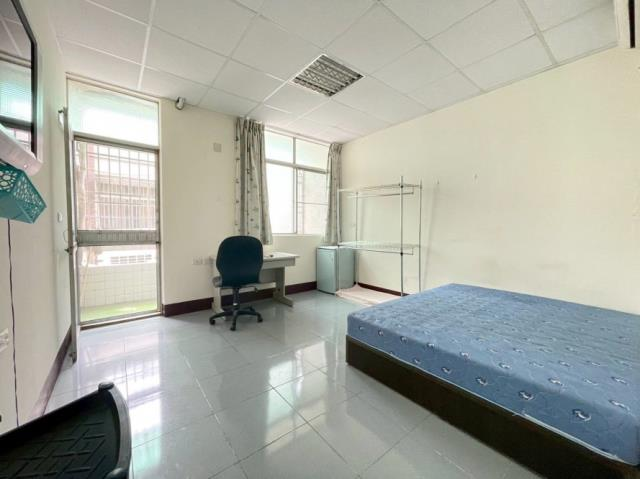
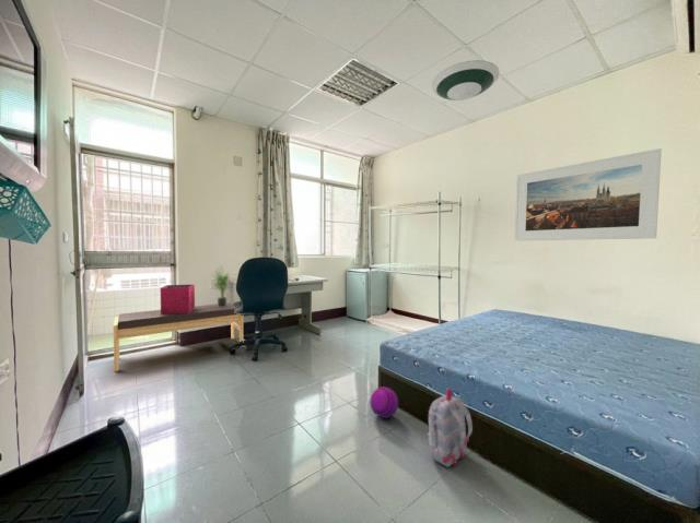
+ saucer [431,59,500,102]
+ ball [369,387,399,419]
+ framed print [514,147,663,242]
+ bench [113,301,244,372]
+ storage bin [159,283,196,314]
+ potted plant [210,264,234,307]
+ backpack [427,388,474,468]
